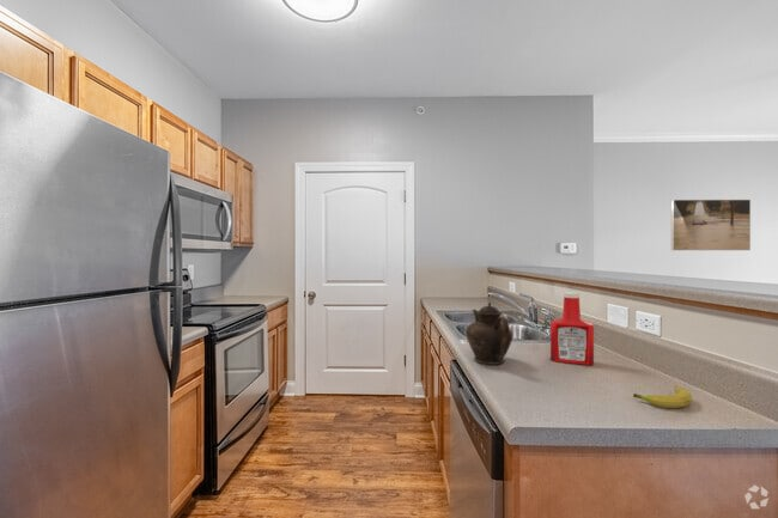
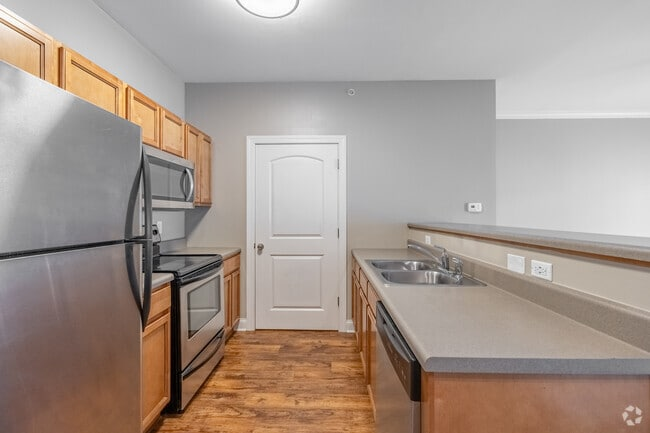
- fruit [632,385,693,409]
- teapot [464,301,513,366]
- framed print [670,199,752,251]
- soap bottle [549,291,595,366]
